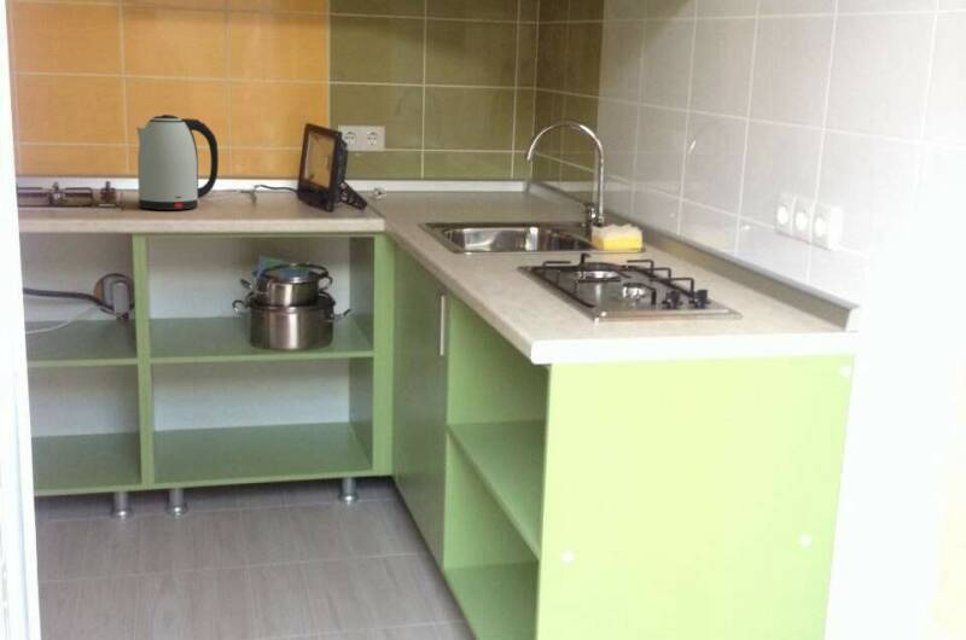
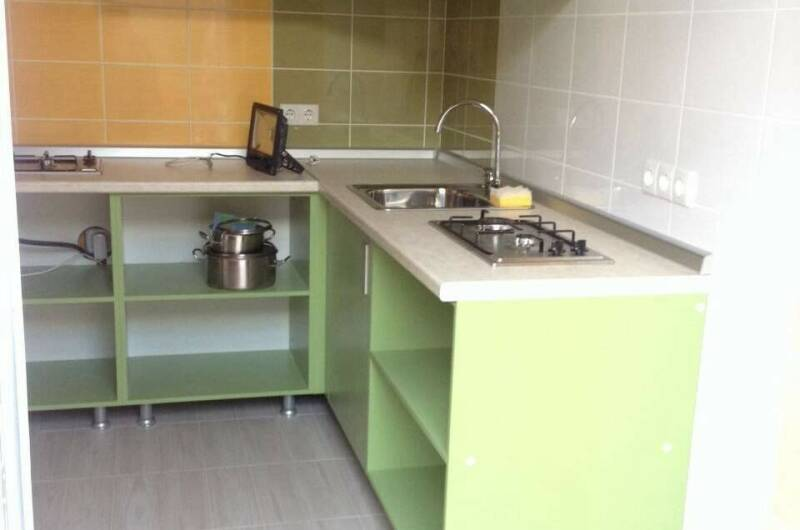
- kettle [135,114,220,211]
